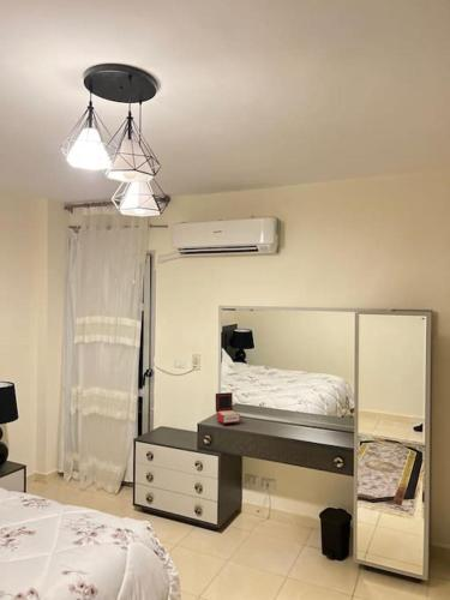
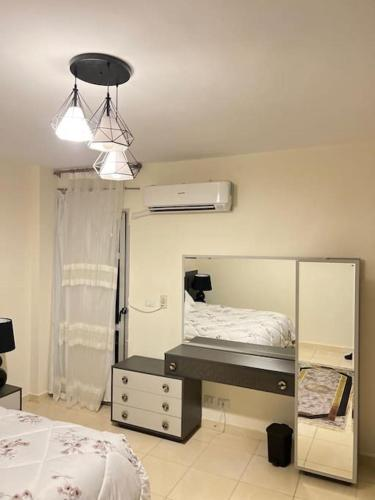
- jewelry box [215,391,241,426]
